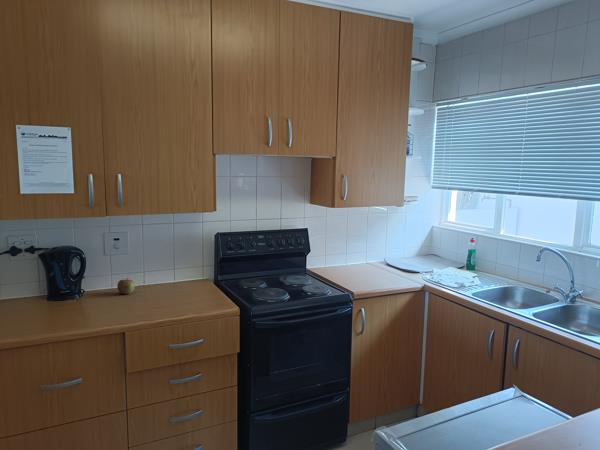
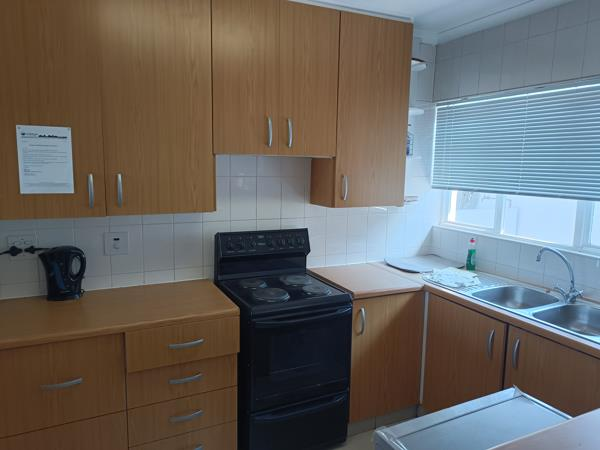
- apple [116,277,136,295]
